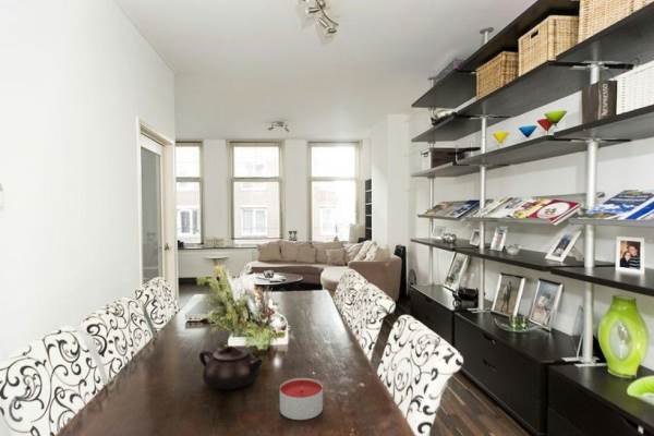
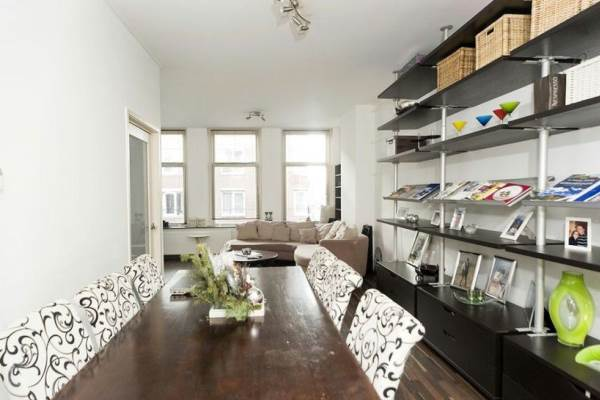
- teapot [198,344,264,391]
- candle [279,377,324,421]
